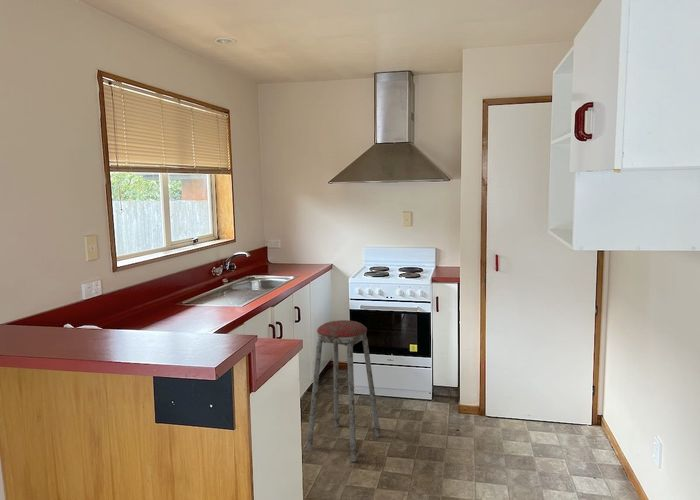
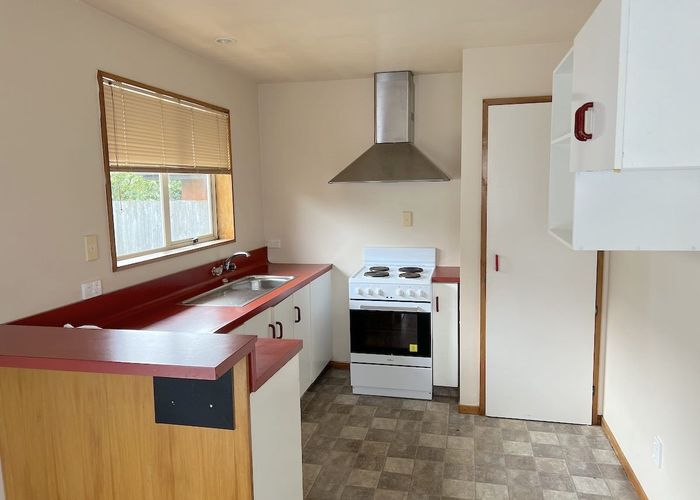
- music stool [306,319,382,463]
